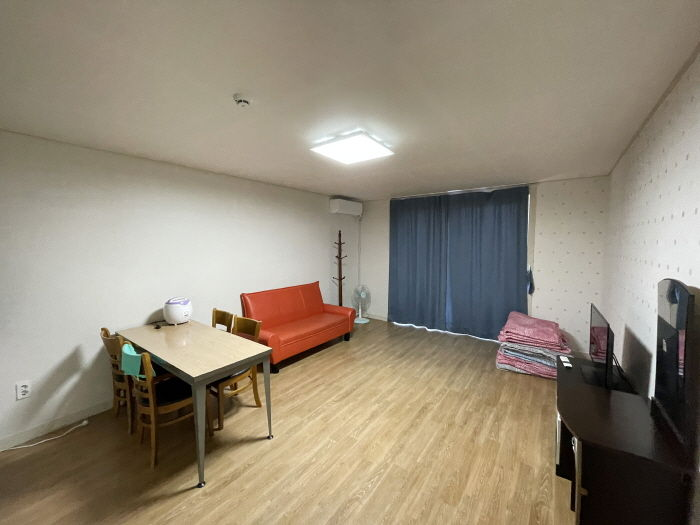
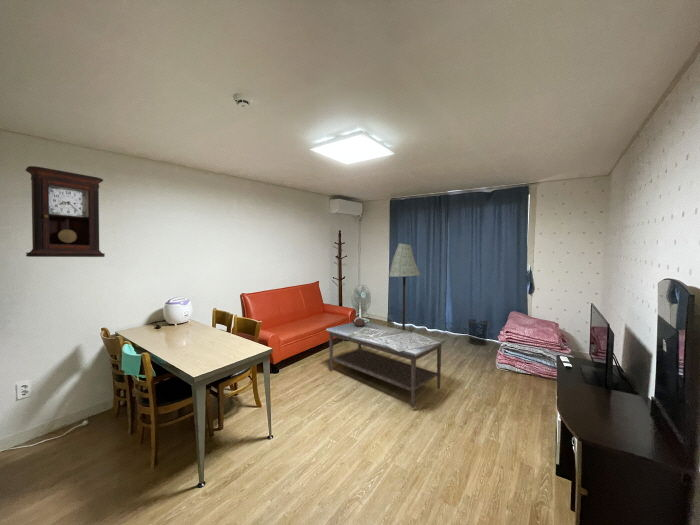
+ pendulum clock [25,165,106,258]
+ coffee table [325,317,446,409]
+ waste bin [466,318,490,346]
+ floor lamp [388,242,421,331]
